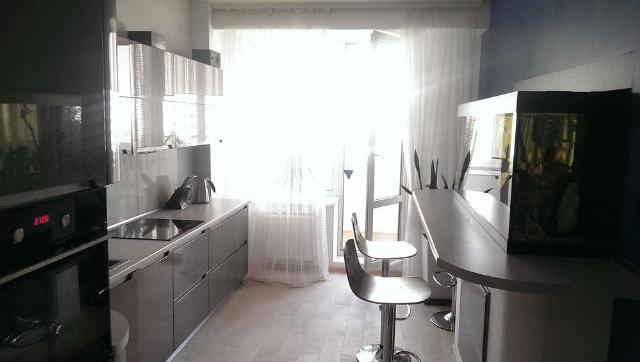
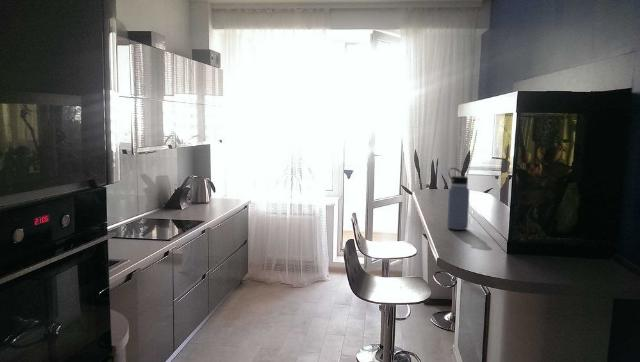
+ water bottle [446,167,470,231]
